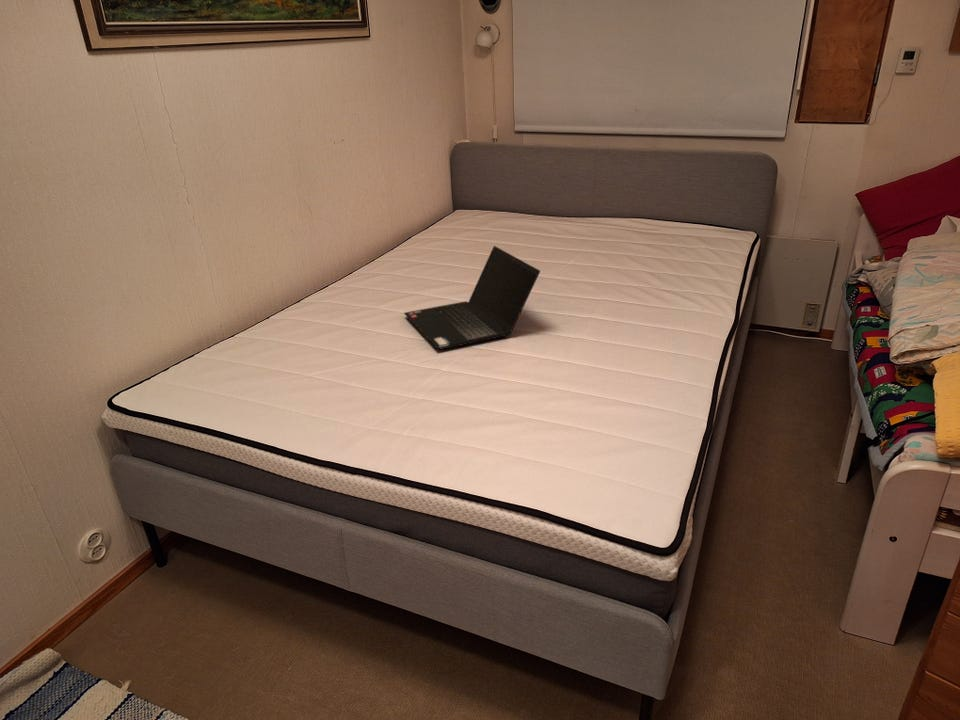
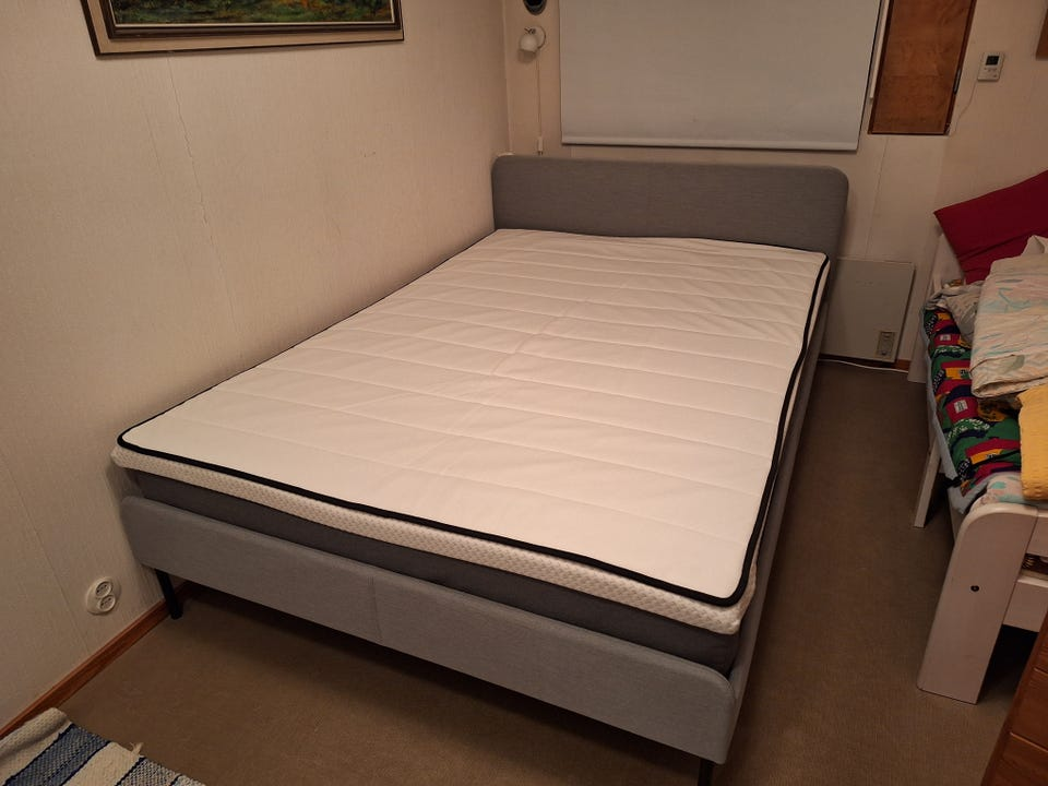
- laptop computer [403,245,541,351]
